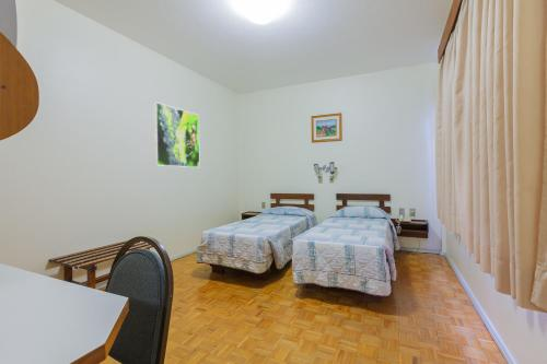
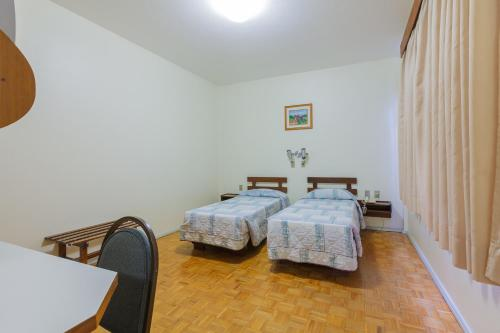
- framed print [153,101,201,168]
